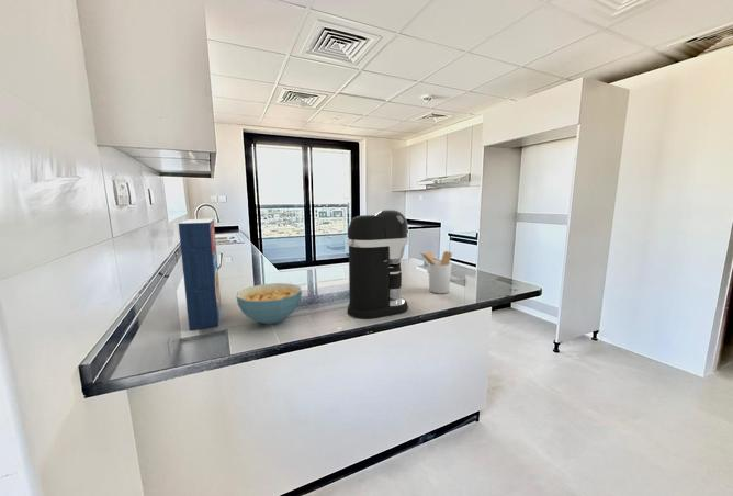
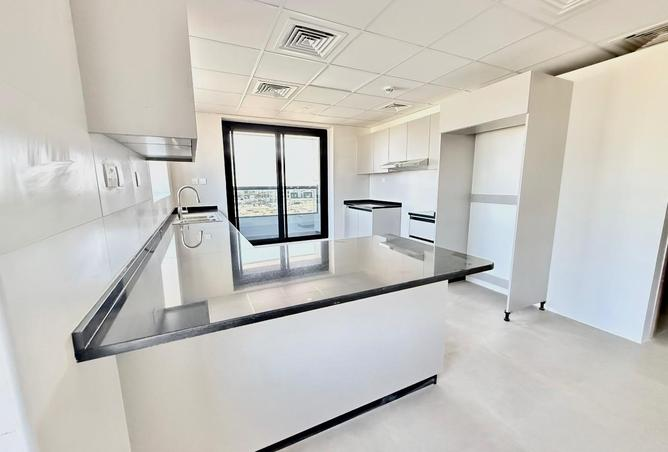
- cereal bowl [236,282,303,325]
- cereal box [178,217,222,331]
- coffee maker [346,208,409,319]
- utensil holder [418,250,453,294]
